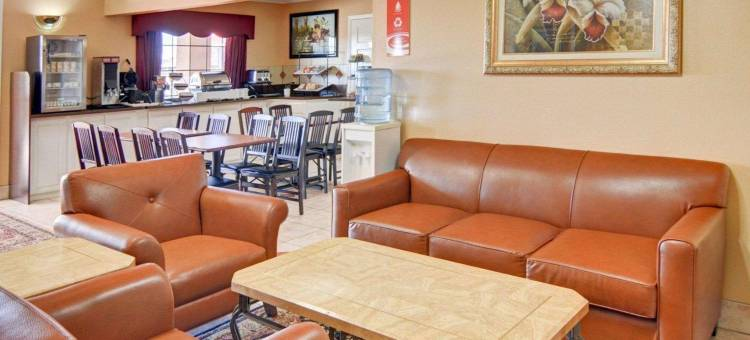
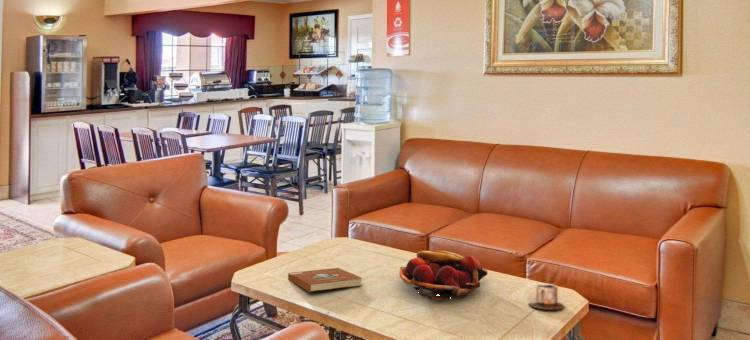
+ book [287,267,363,293]
+ mug [528,282,565,311]
+ fruit basket [398,250,489,301]
